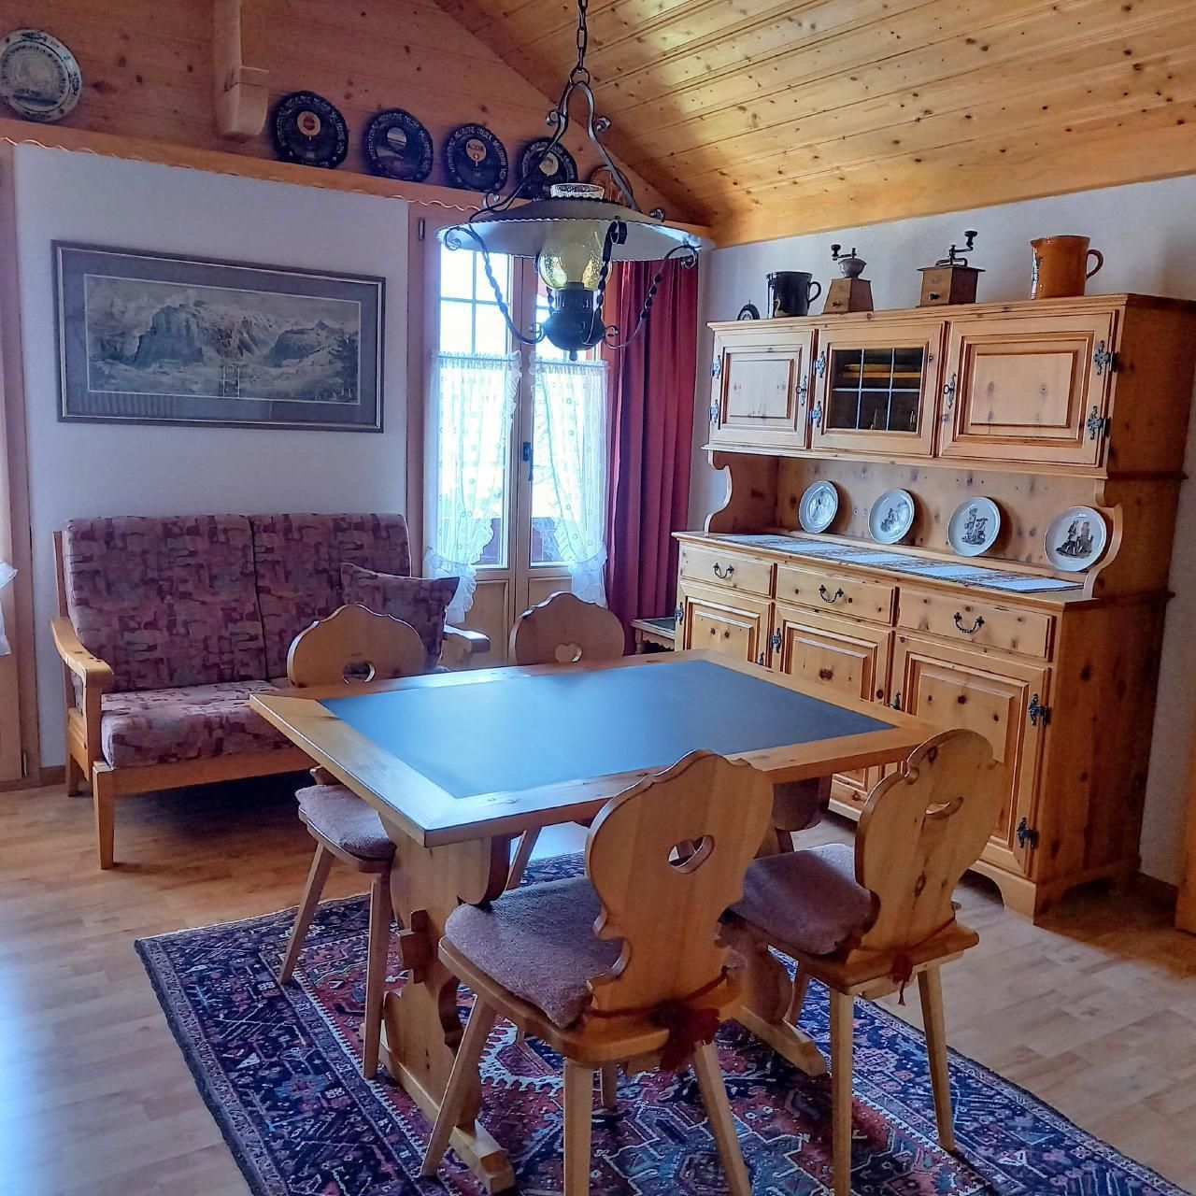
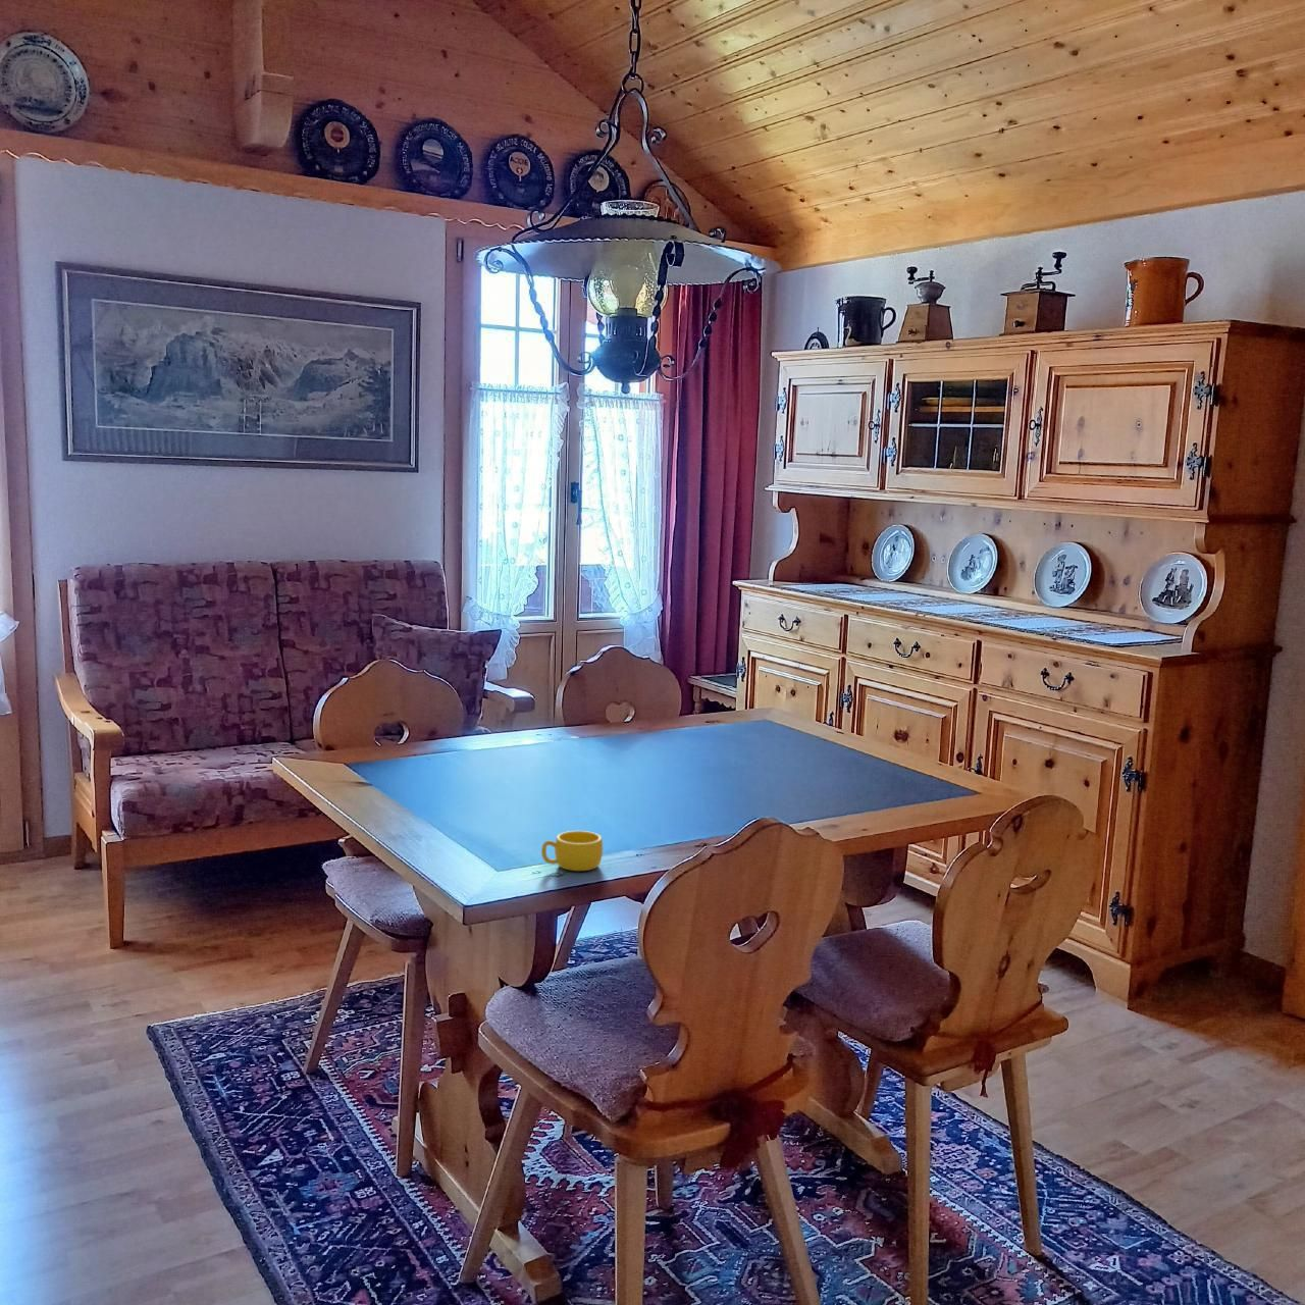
+ cup [540,829,604,871]
